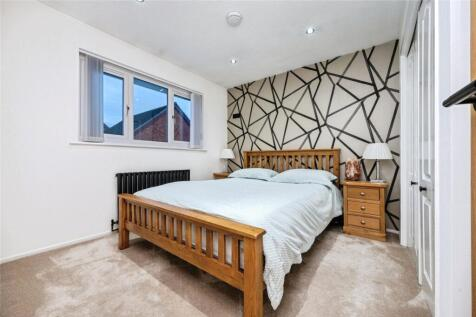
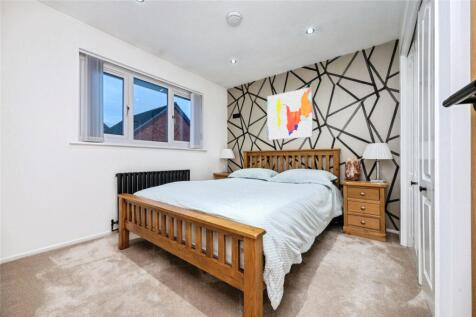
+ wall art [266,86,314,141]
